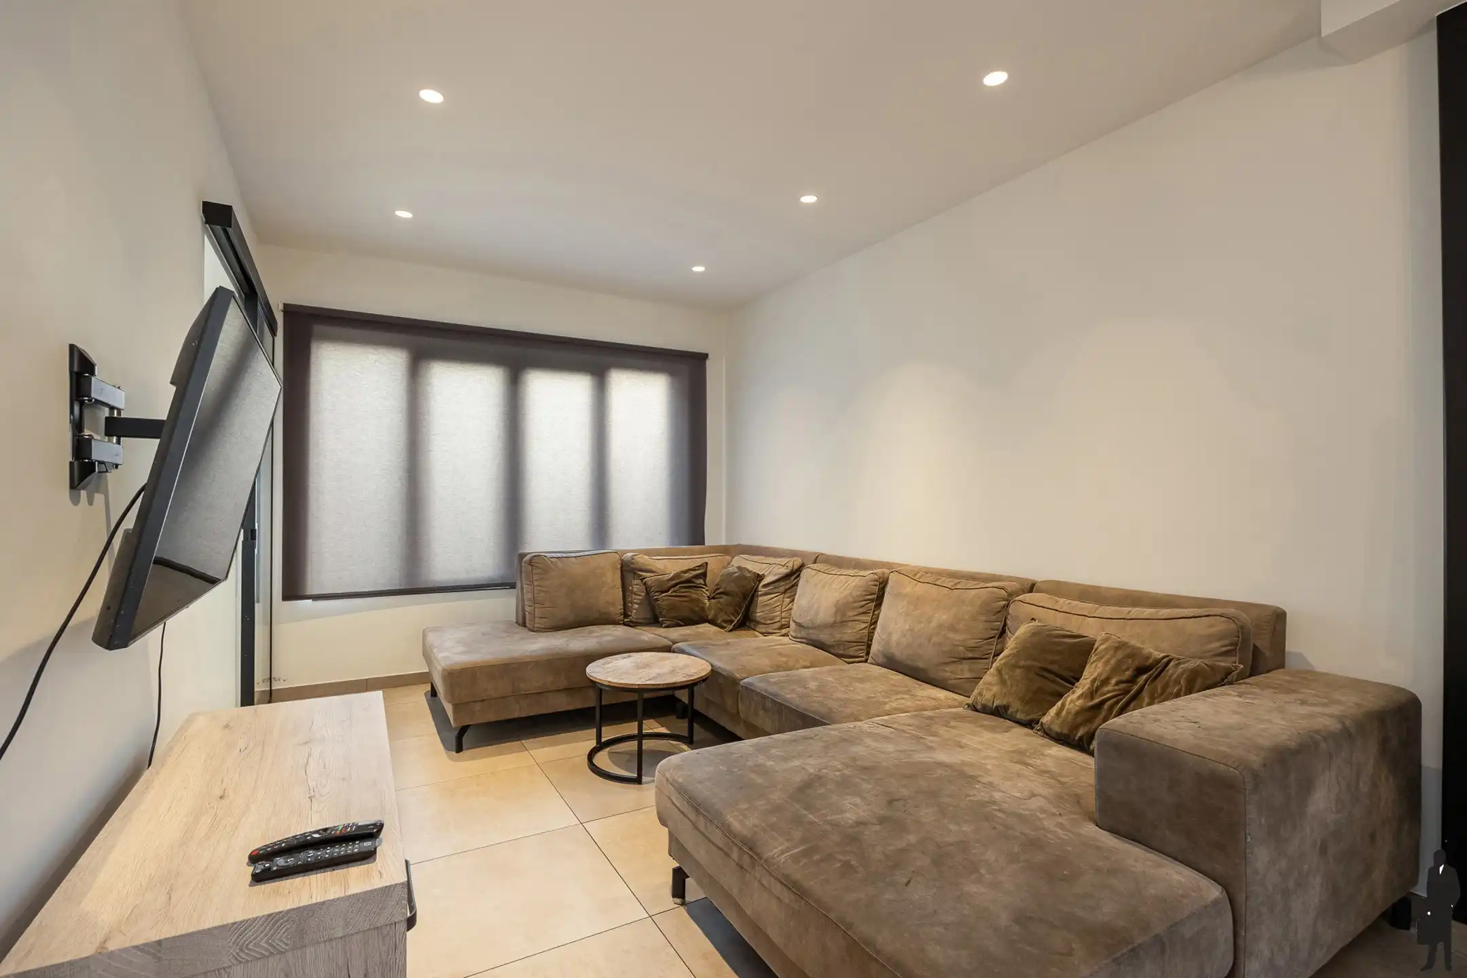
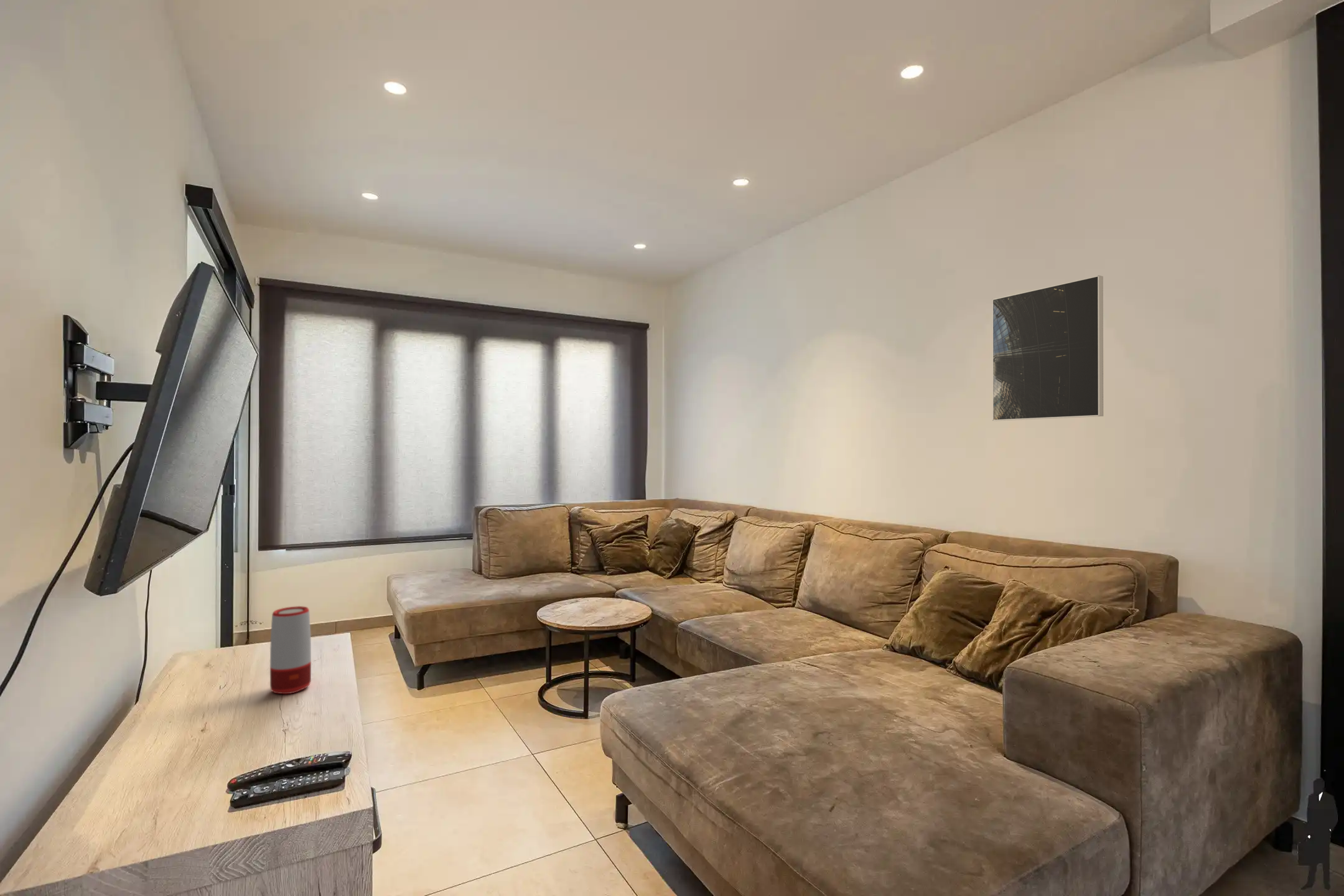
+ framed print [992,275,1104,421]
+ speaker [269,605,312,694]
